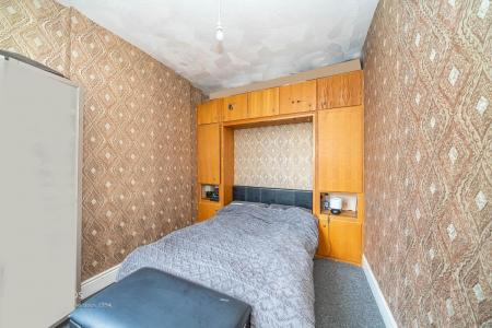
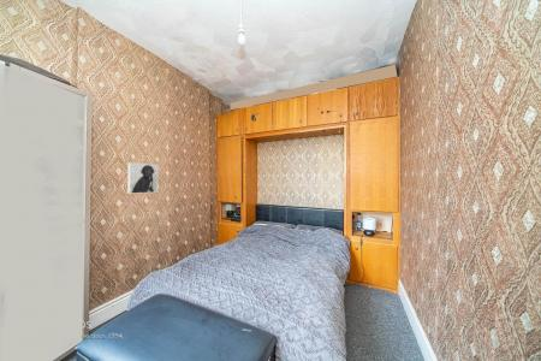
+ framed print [126,161,159,195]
